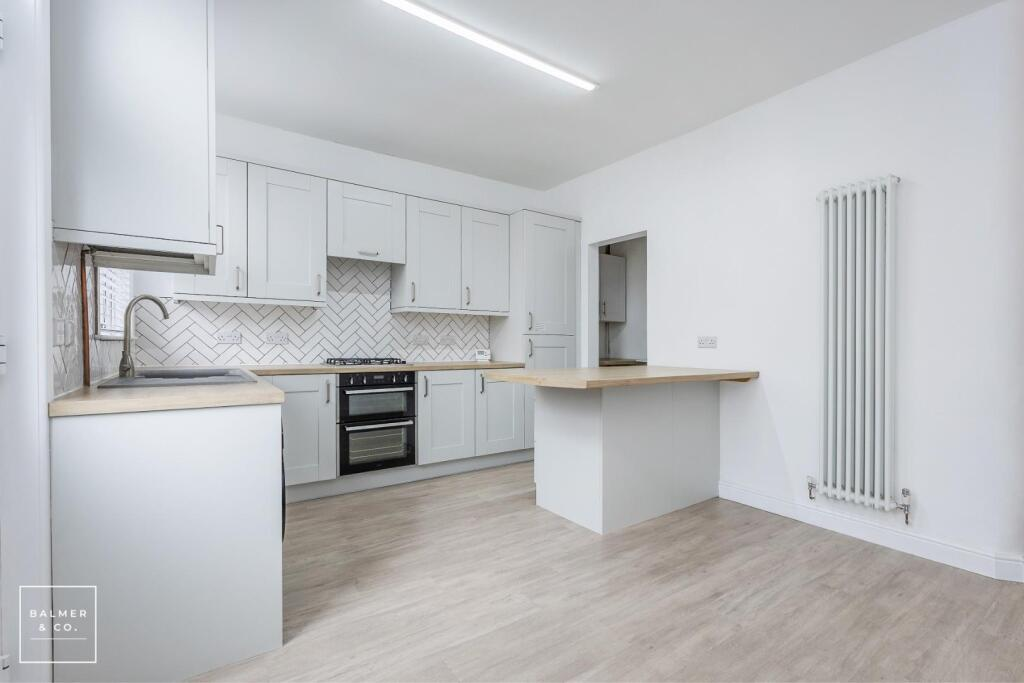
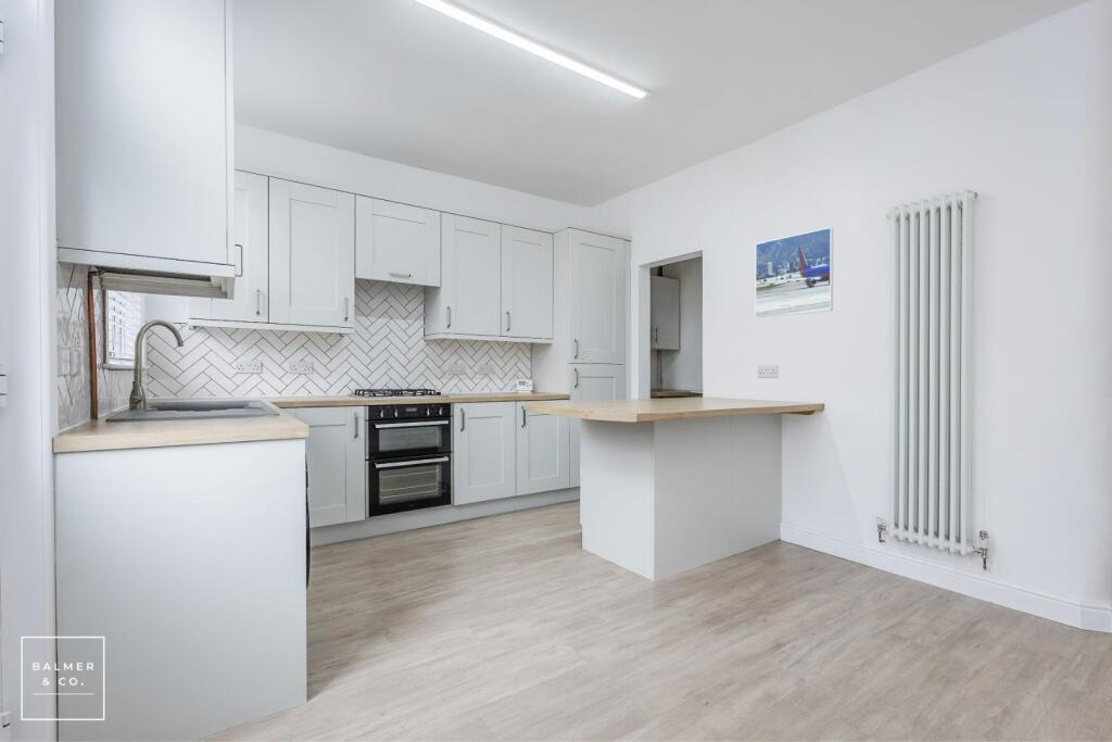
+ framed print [755,226,834,318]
